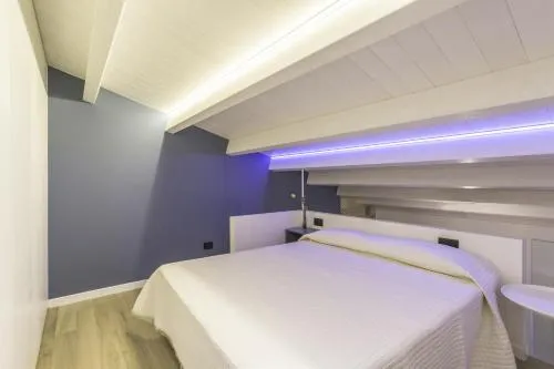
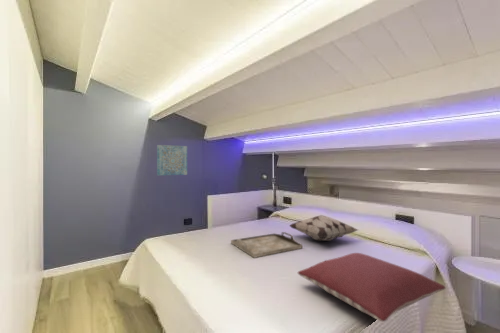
+ wall art [156,144,188,176]
+ decorative pillow [288,214,359,242]
+ pillow [297,252,447,323]
+ serving tray [230,231,303,259]
